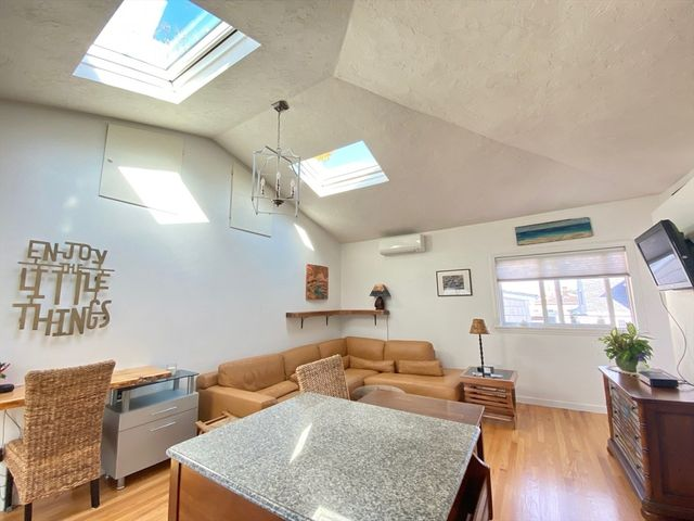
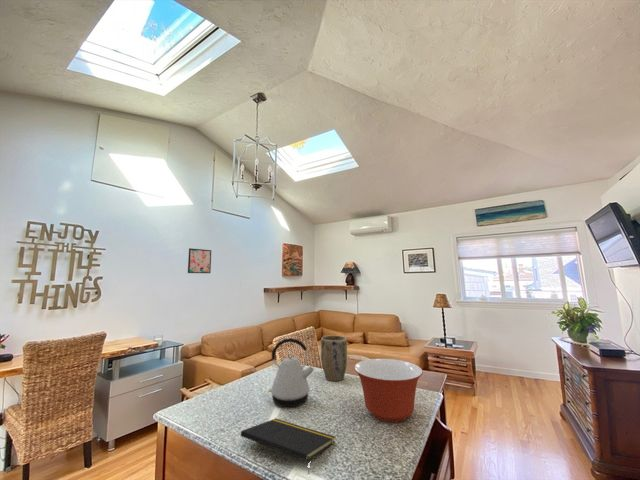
+ notepad [240,418,336,474]
+ plant pot [320,334,348,382]
+ mixing bowl [353,358,424,423]
+ kettle [267,337,315,408]
+ wall art [187,247,212,274]
